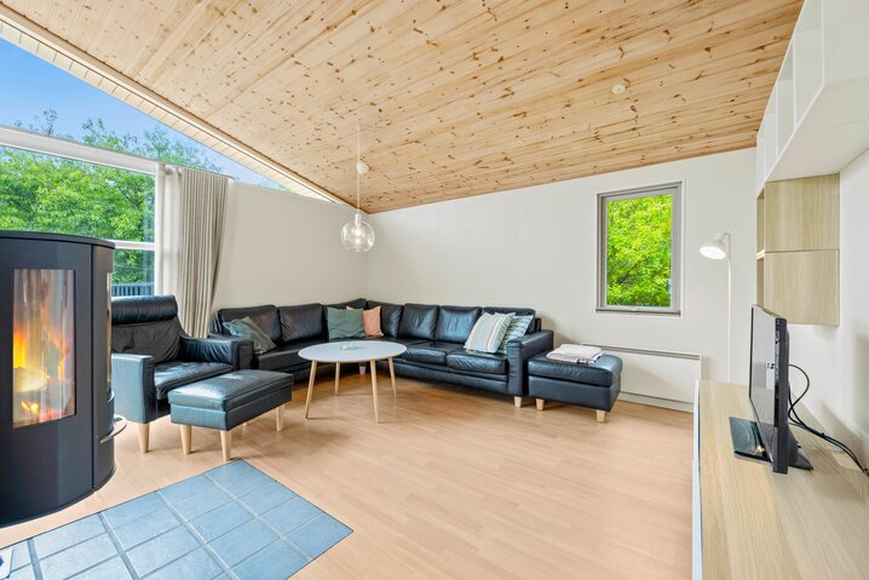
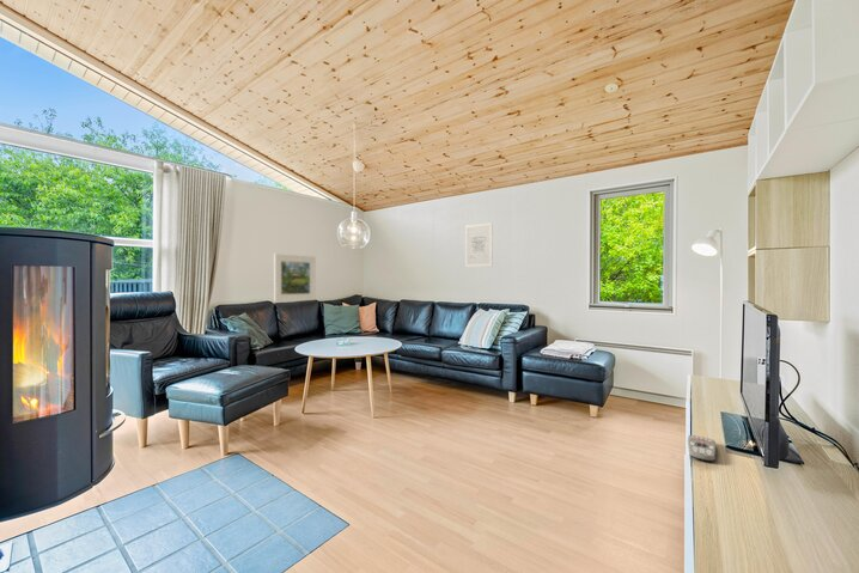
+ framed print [273,252,317,303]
+ remote control [687,434,717,463]
+ wall art [464,221,494,268]
